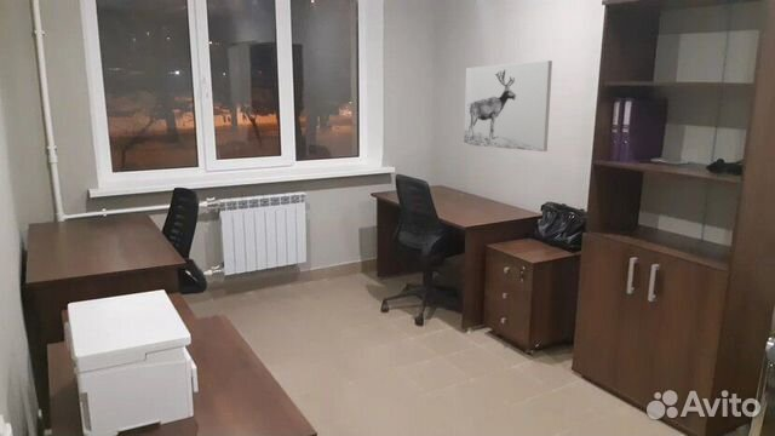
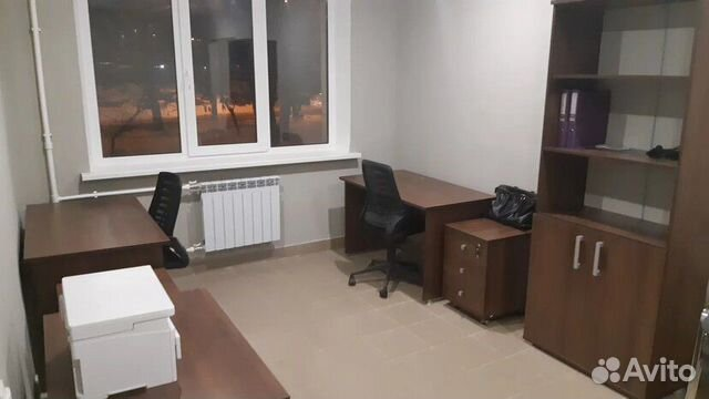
- wall art [463,59,553,153]
